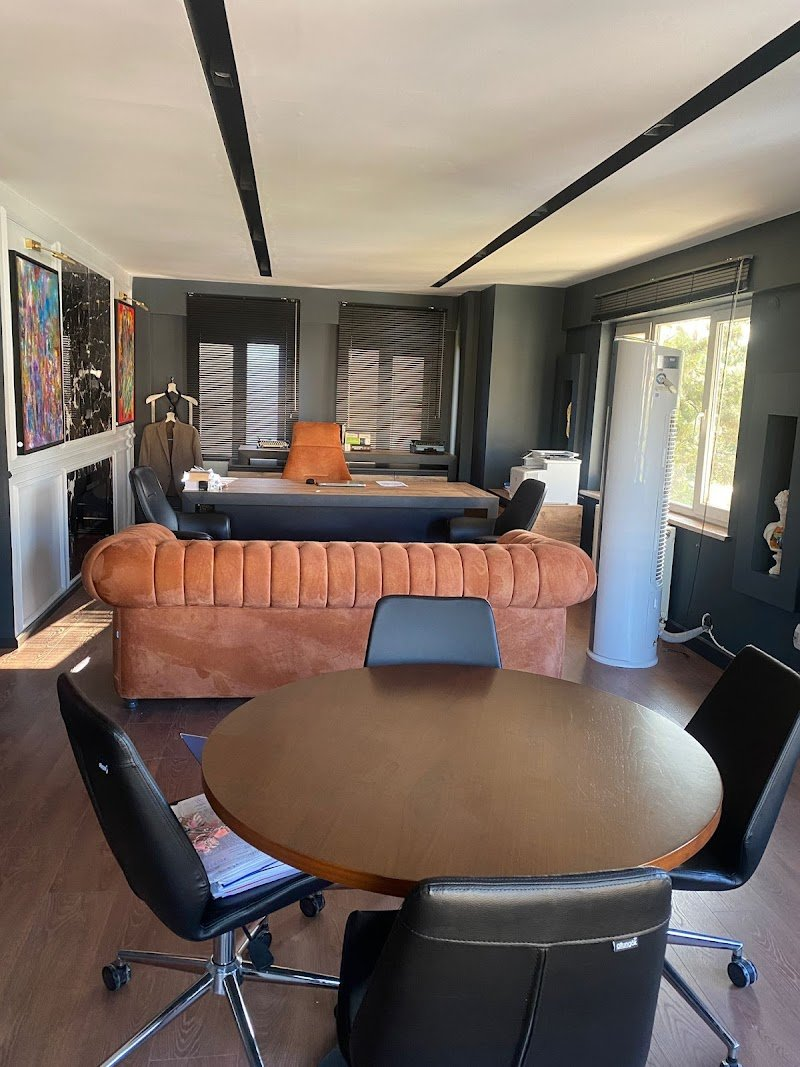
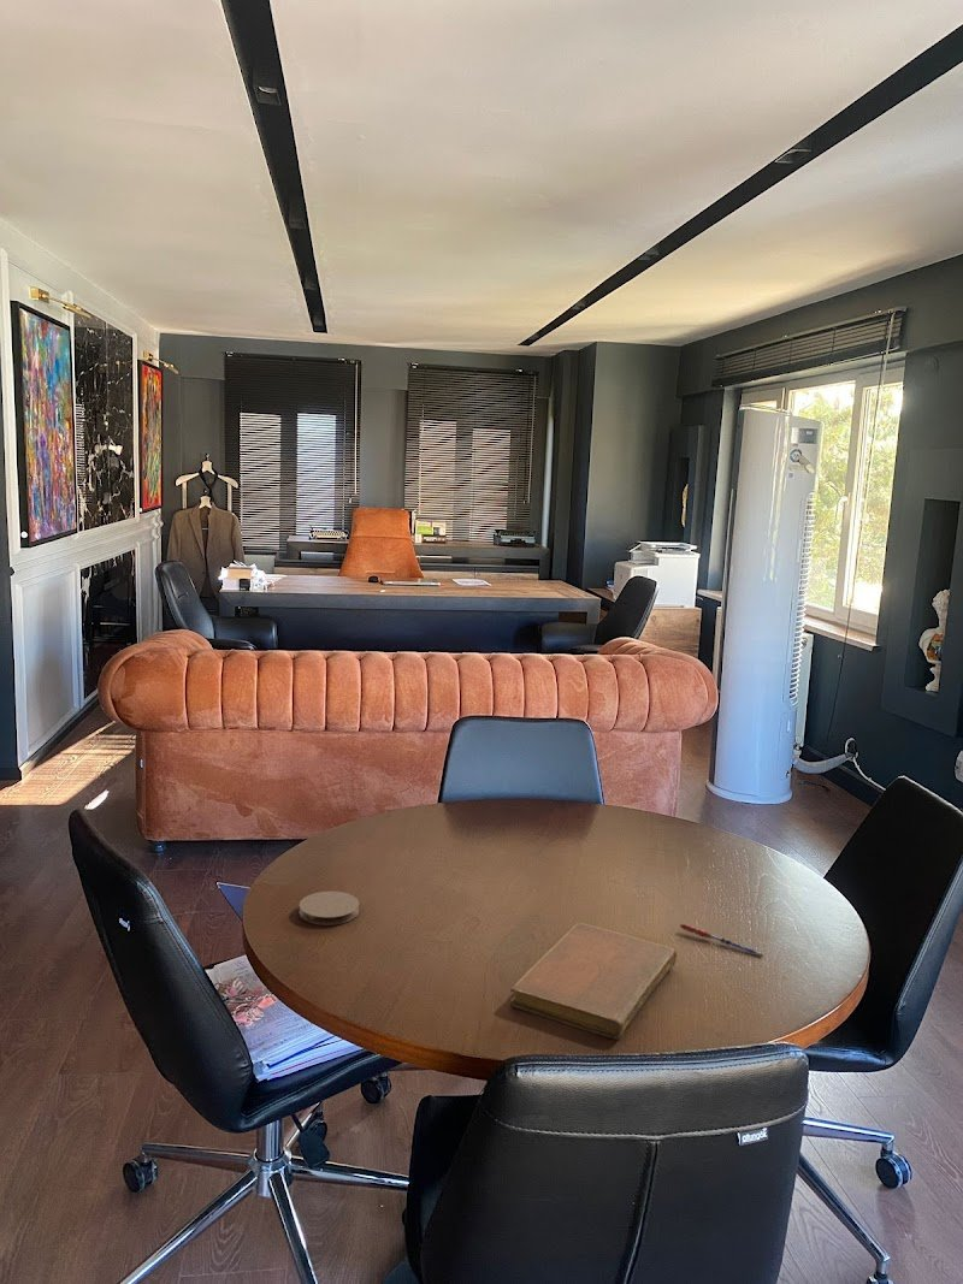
+ pen [679,923,764,958]
+ coaster [297,890,360,927]
+ notebook [508,922,678,1041]
